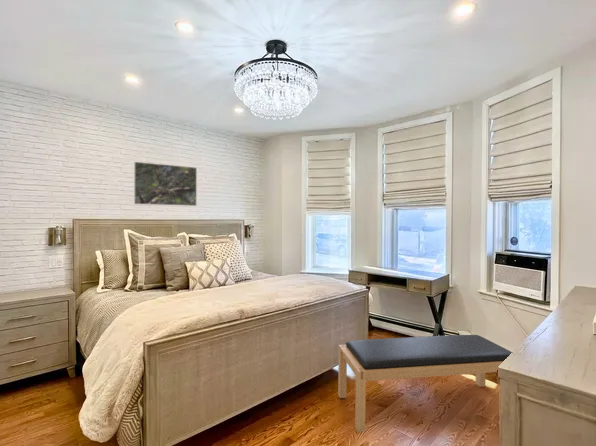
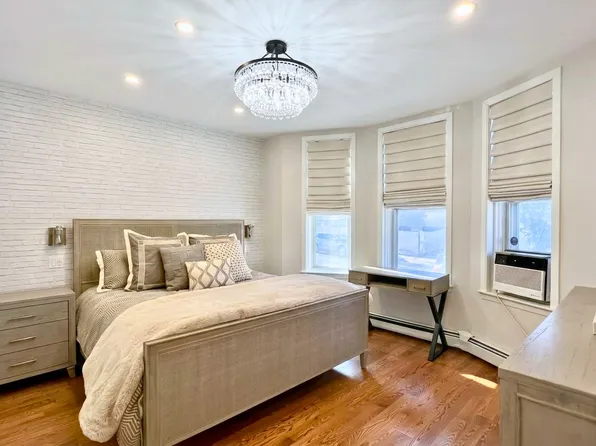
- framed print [133,161,198,207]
- bench [337,334,513,433]
